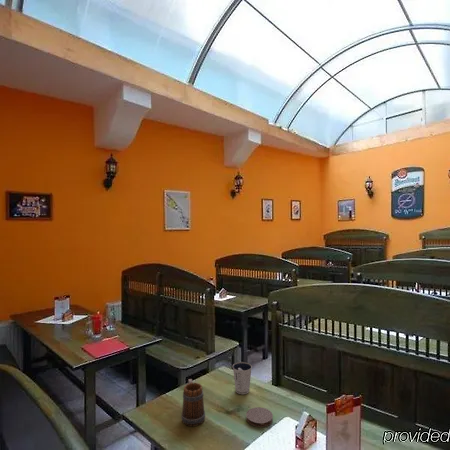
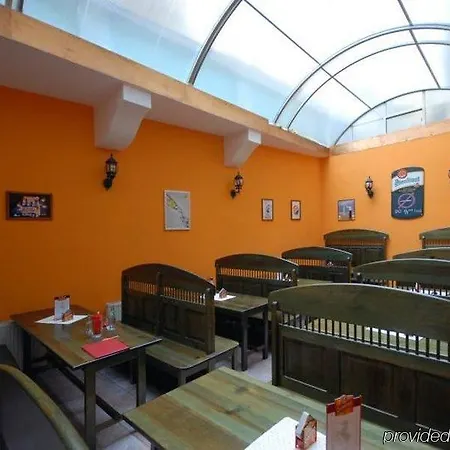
- beer mug [180,378,206,427]
- coaster [245,406,274,428]
- dixie cup [232,361,253,395]
